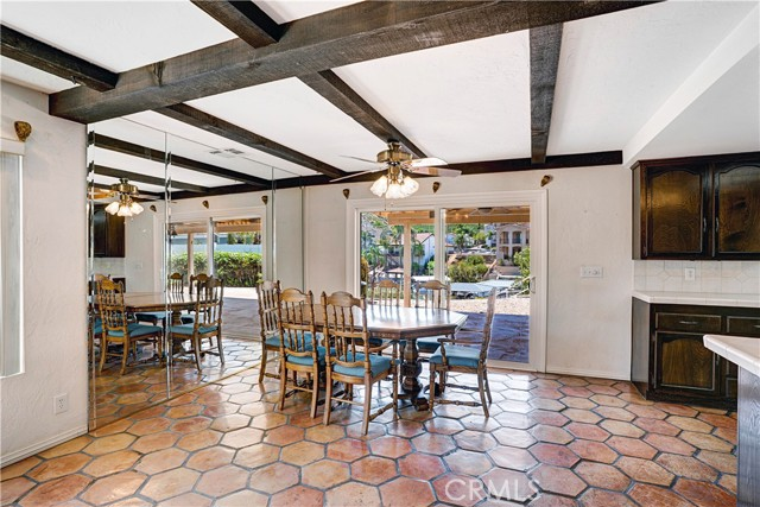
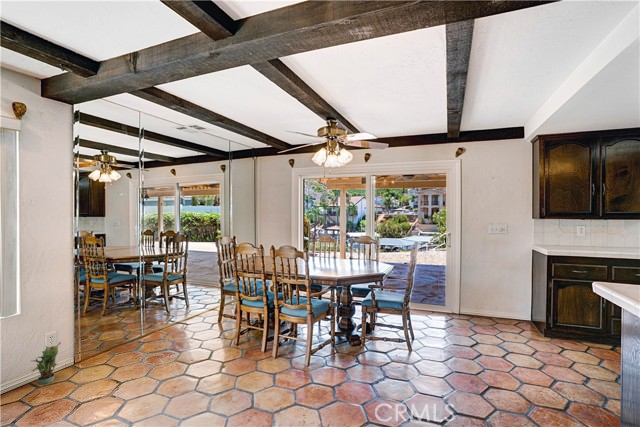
+ potted plant [30,341,62,385]
